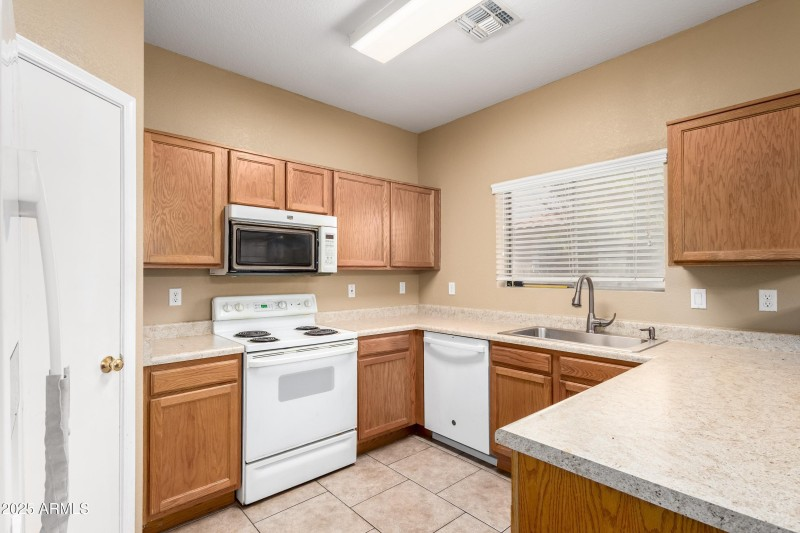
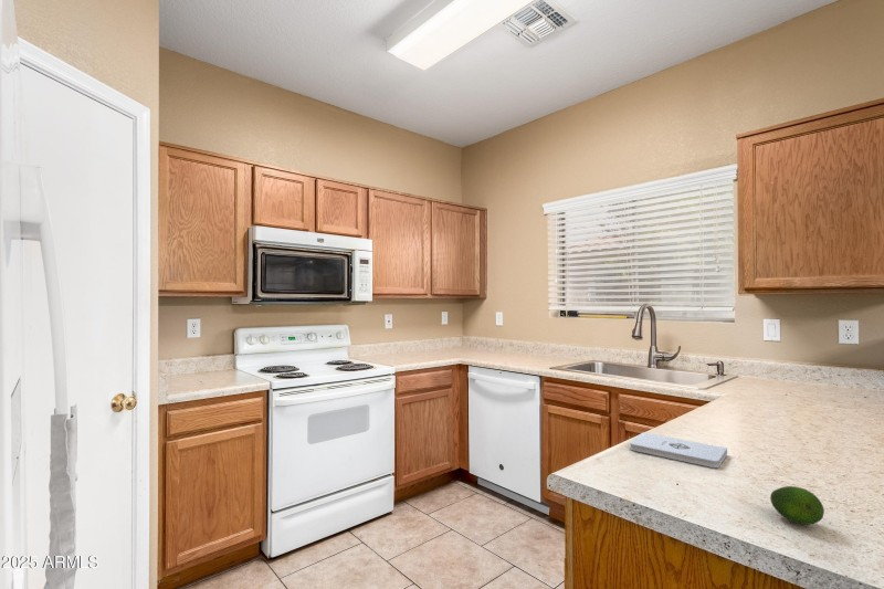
+ notepad [629,431,728,469]
+ fruit [769,485,825,526]
